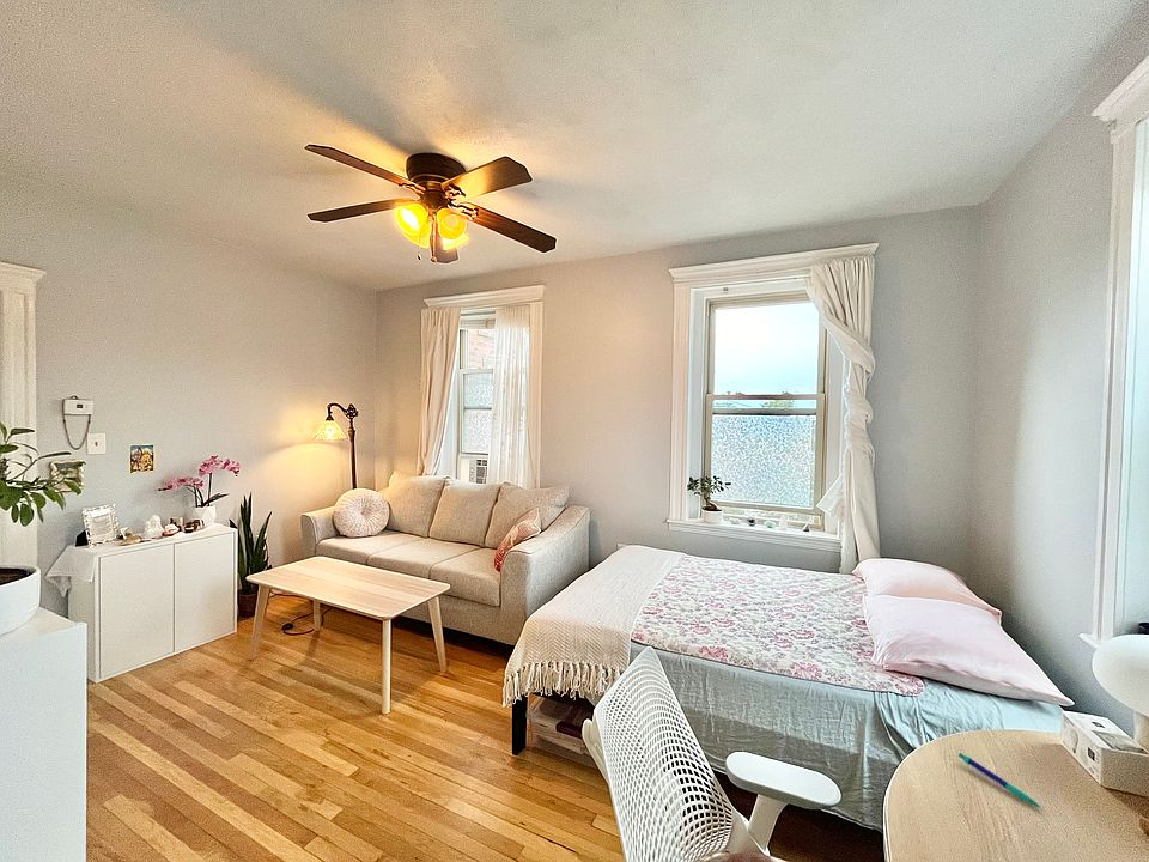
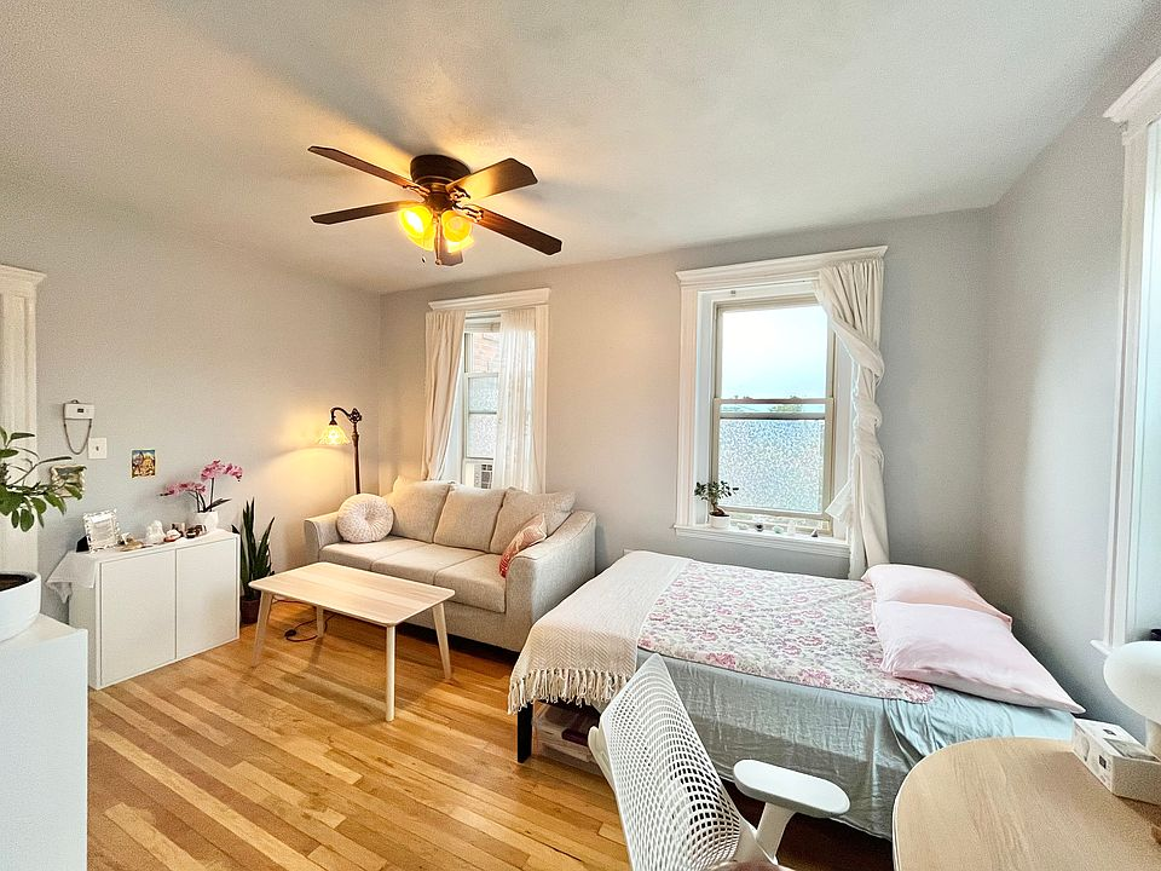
- pen [957,752,1042,809]
